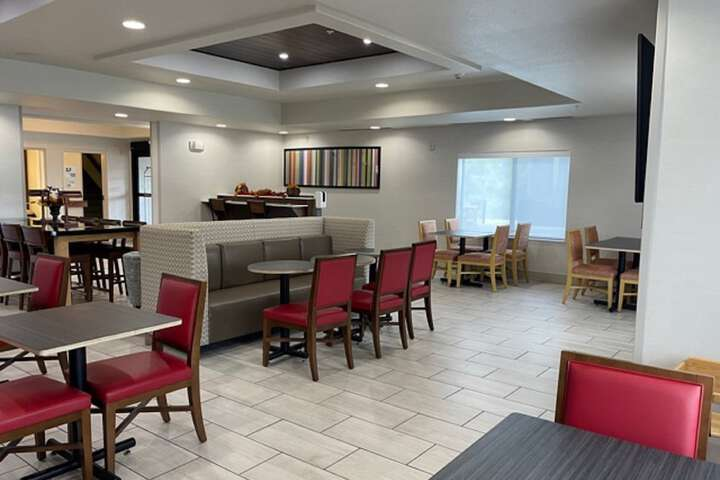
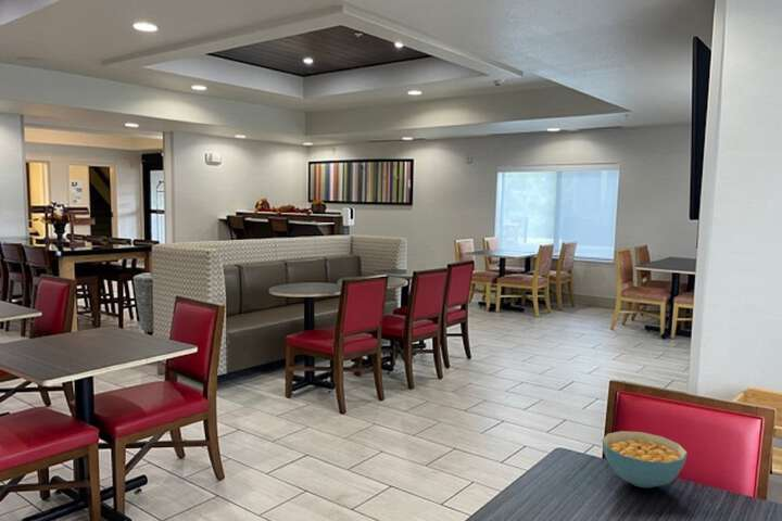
+ cereal bowl [601,430,689,490]
